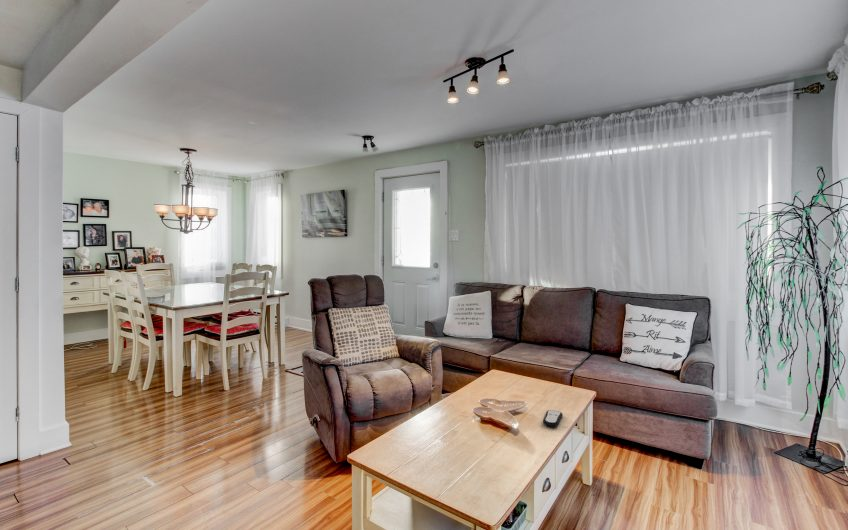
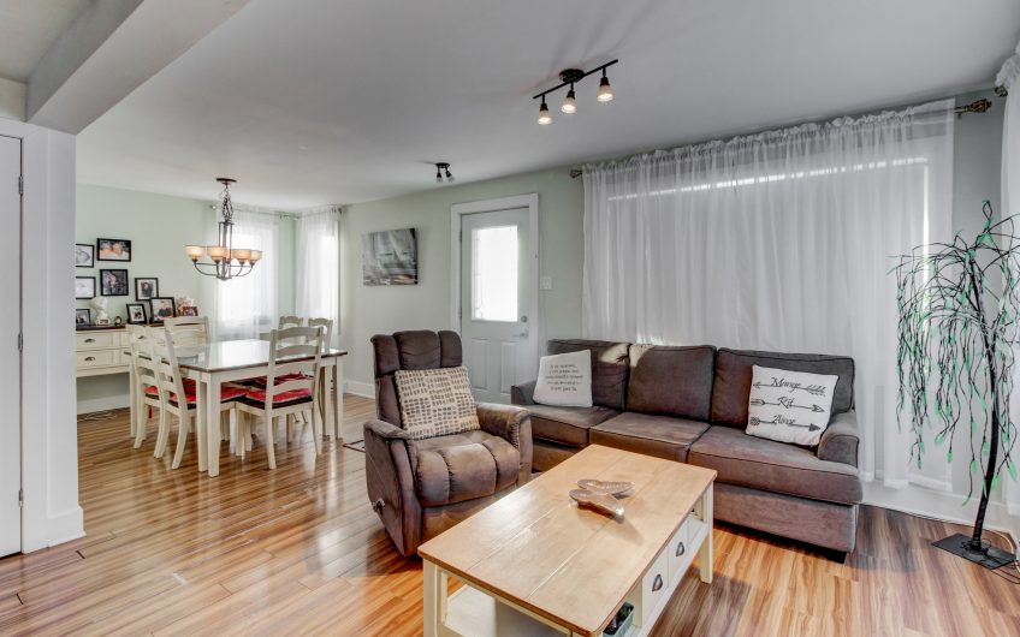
- remote control [542,409,564,428]
